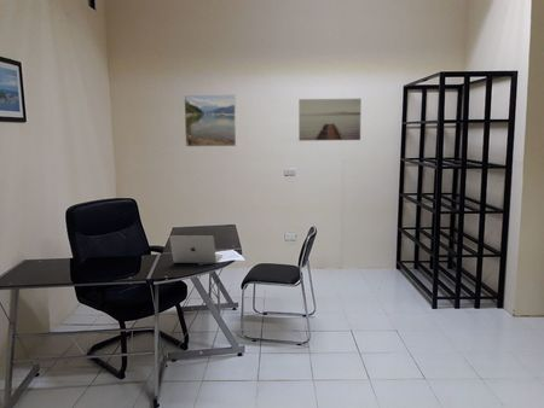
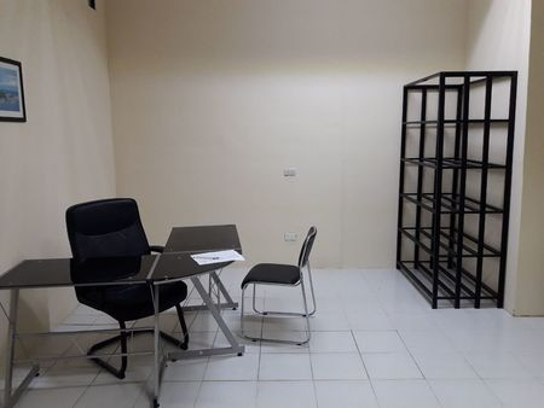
- wall art [297,98,363,141]
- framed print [183,94,237,147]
- laptop [168,234,224,264]
